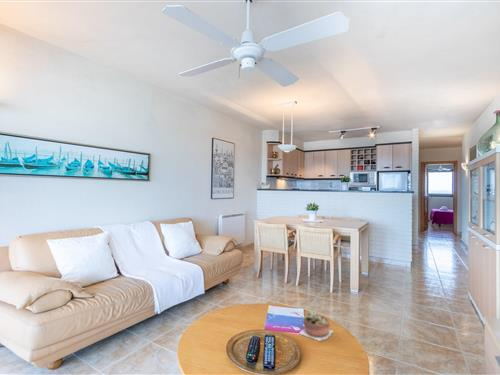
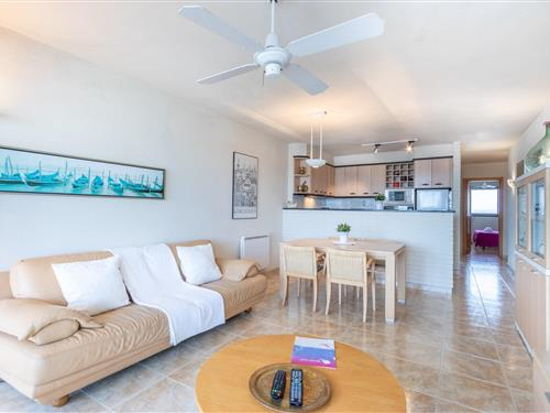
- succulent plant [298,308,335,342]
